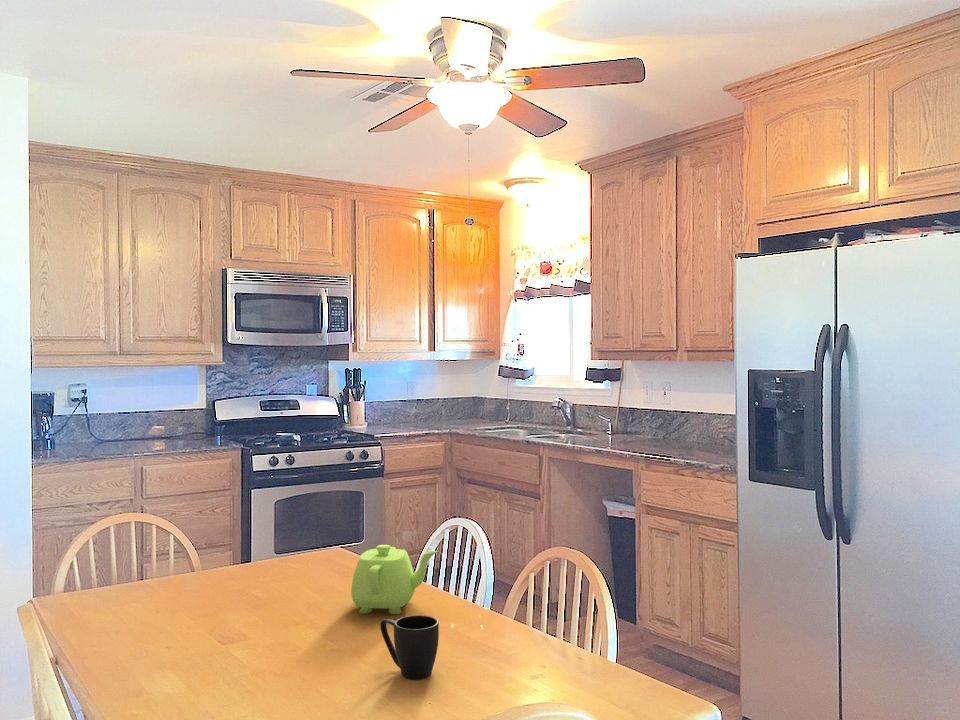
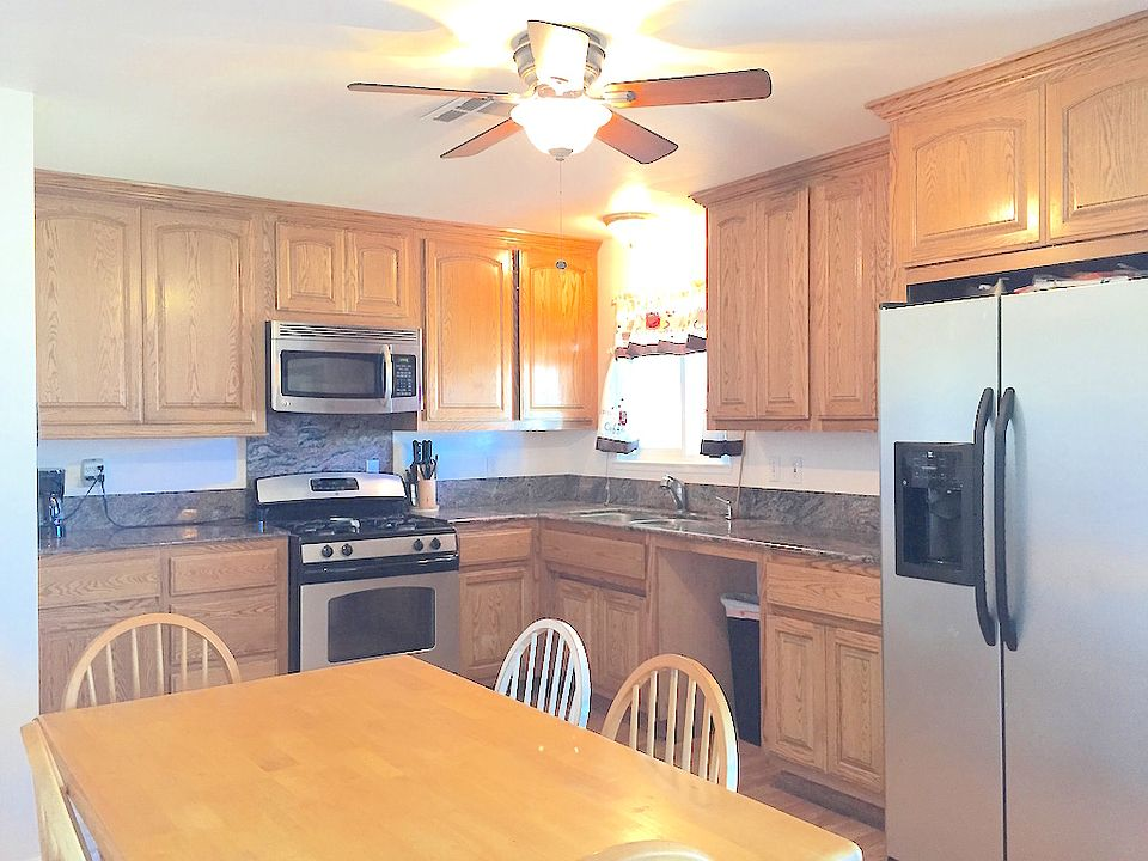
- mug [379,614,440,680]
- teapot [350,544,439,615]
